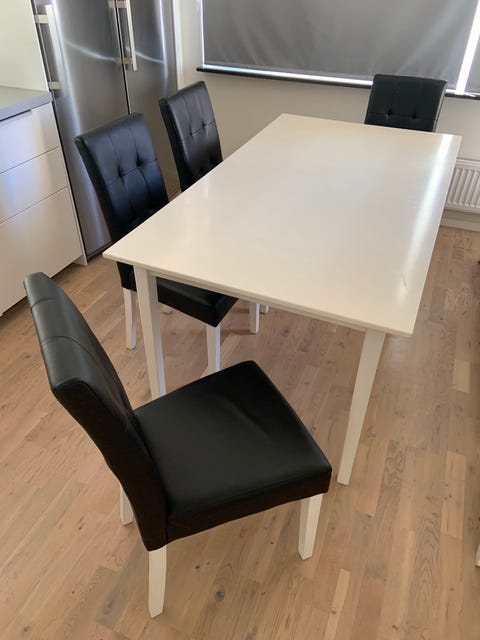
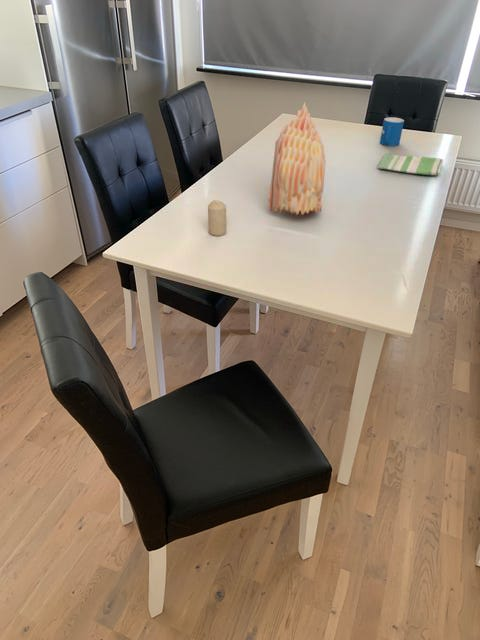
+ dish towel [377,151,444,176]
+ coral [267,101,327,216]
+ mug [379,116,405,147]
+ candle [207,199,227,237]
